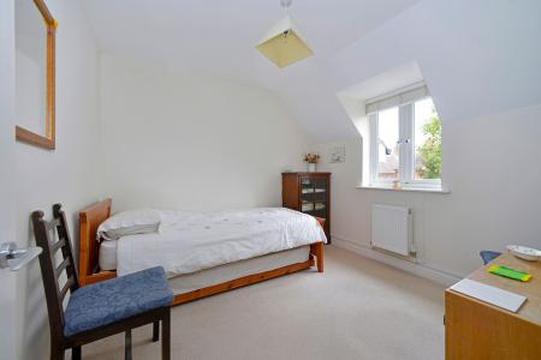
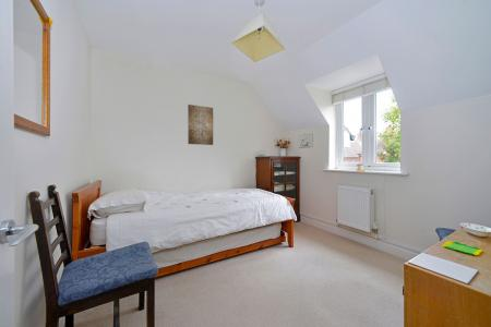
+ wall art [187,104,214,146]
